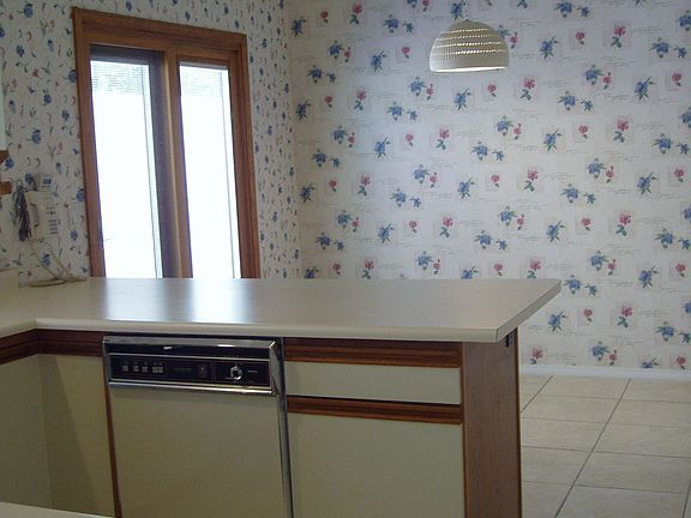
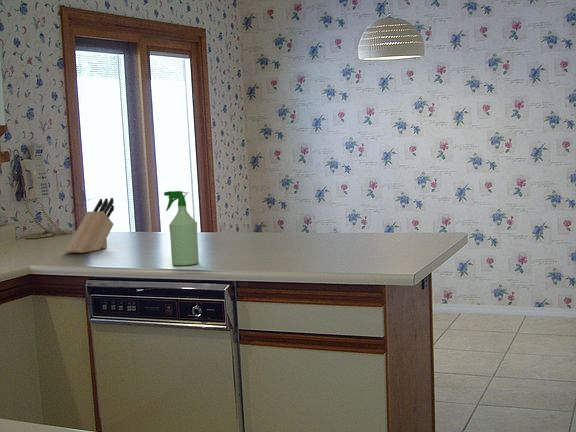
+ knife block [64,197,115,254]
+ spray bottle [163,190,200,266]
